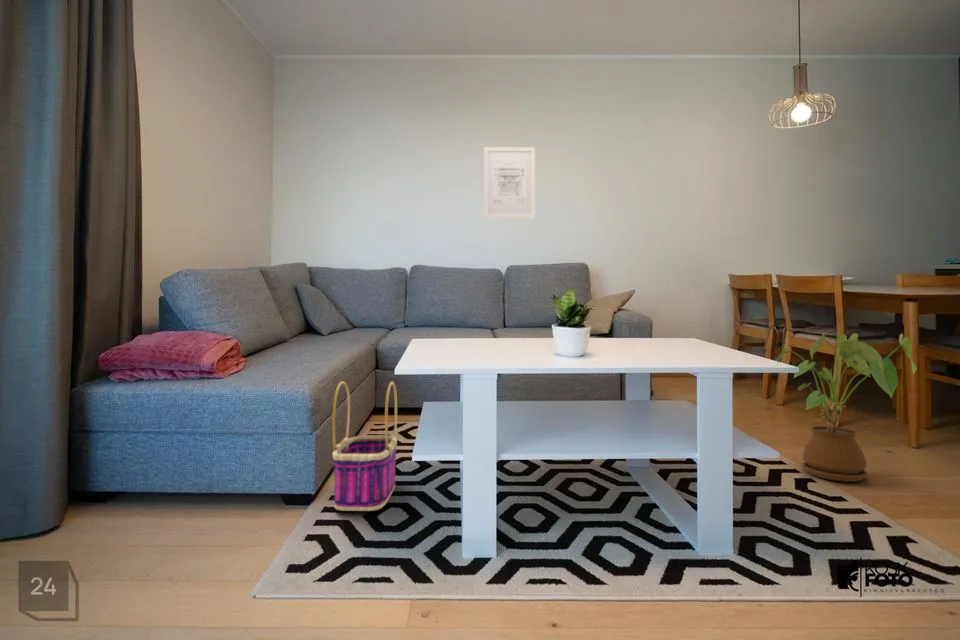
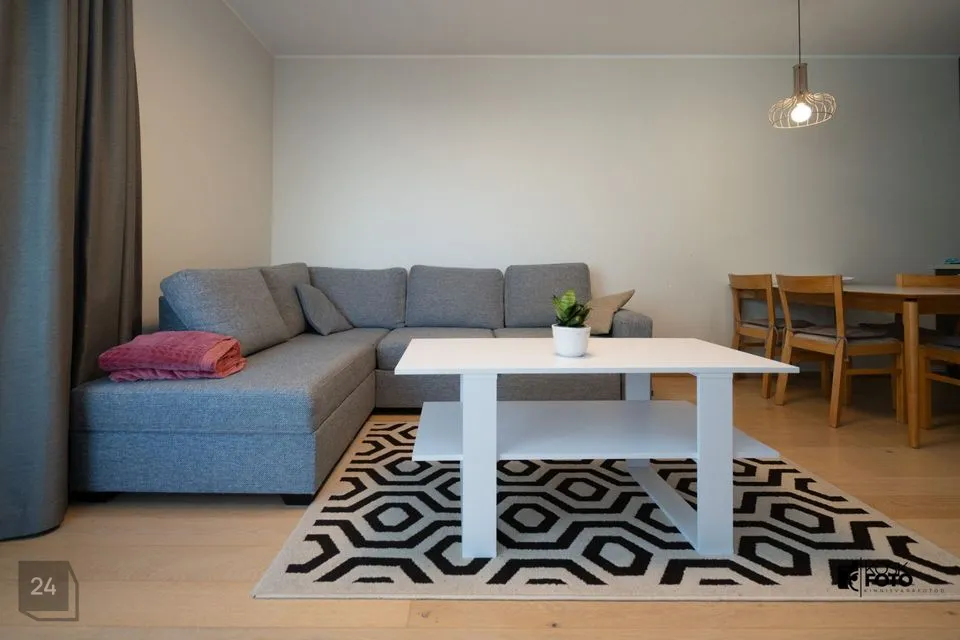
- wall art [483,146,536,219]
- house plant [775,330,918,483]
- basket [332,380,398,512]
